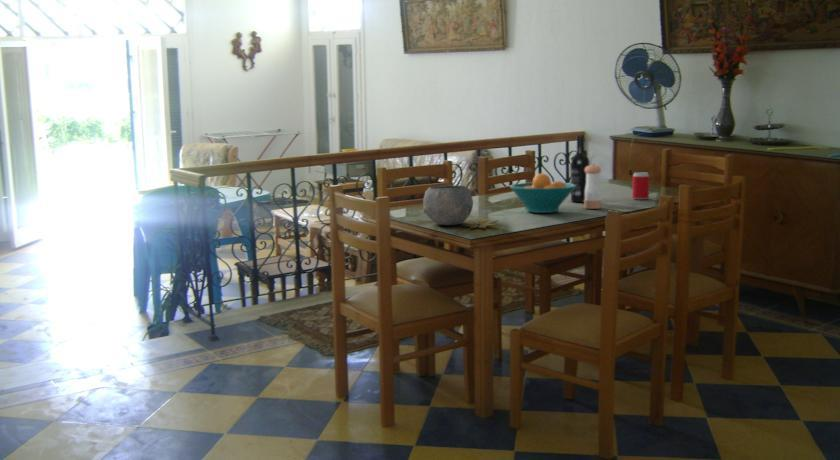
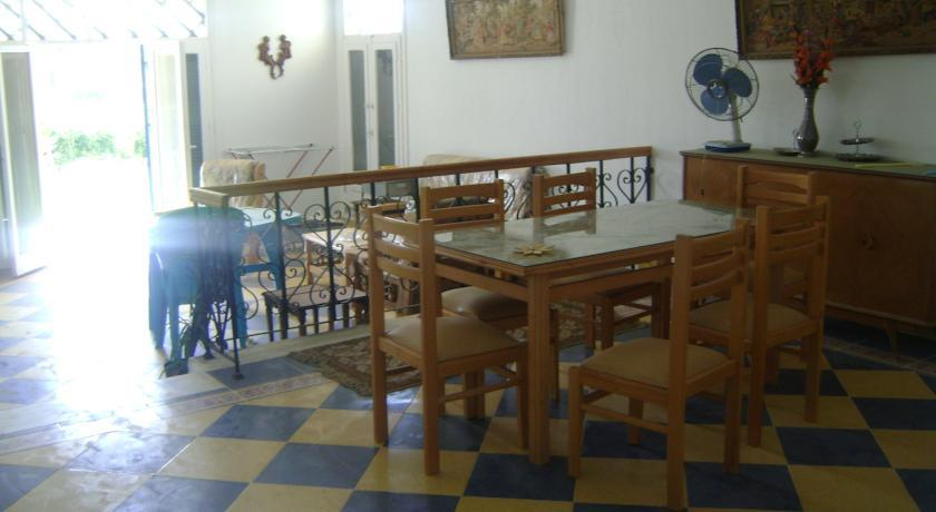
- wine bottle [569,134,590,203]
- bowl [422,184,474,226]
- fruit bowl [509,172,576,214]
- pepper shaker [583,163,602,210]
- beverage can [631,171,650,200]
